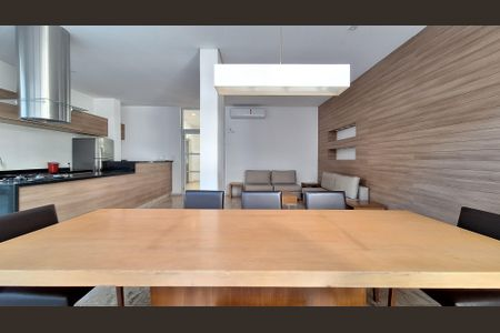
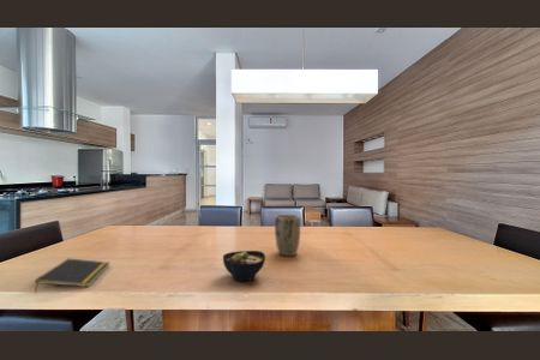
+ notepad [34,258,110,294]
+ plant pot [274,214,301,257]
+ bowl [222,250,266,282]
